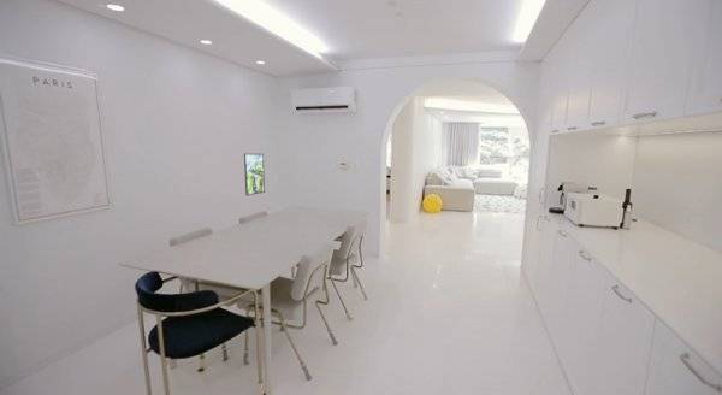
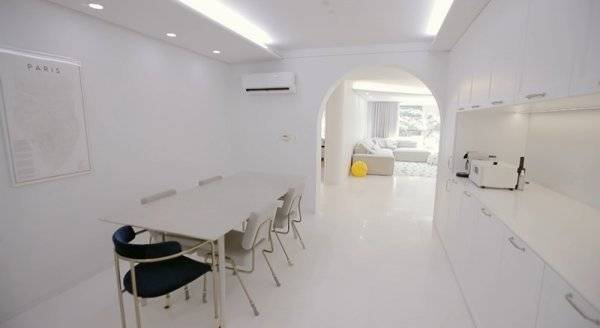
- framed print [243,153,266,196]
